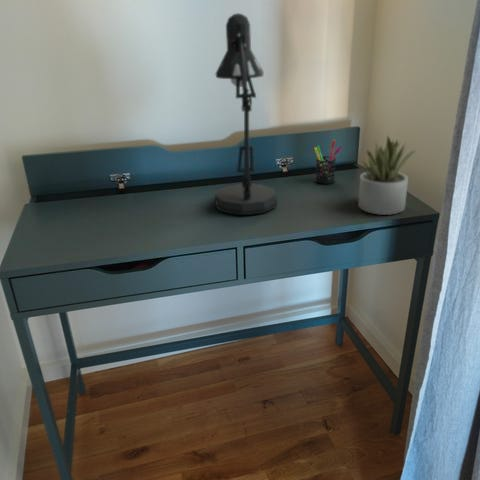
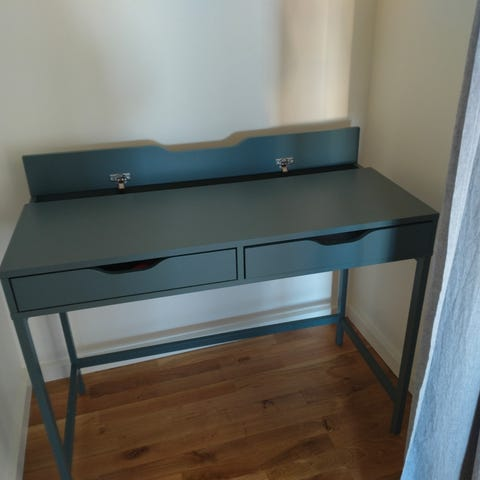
- desk lamp [214,12,278,216]
- pen holder [313,139,343,185]
- succulent plant [356,134,418,216]
